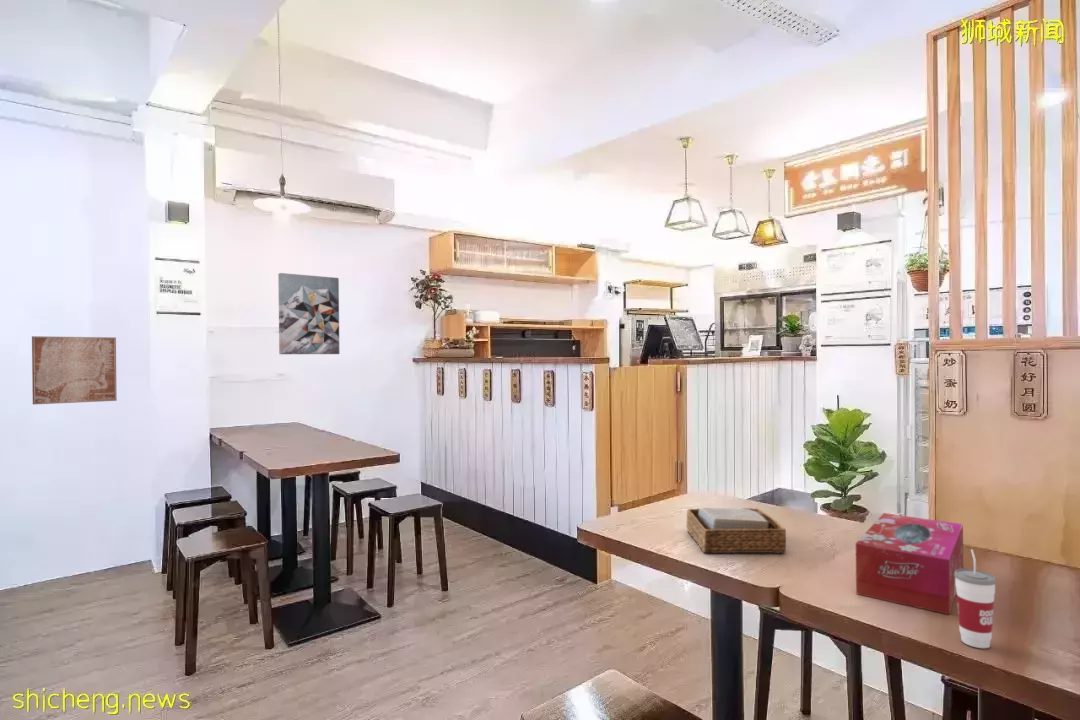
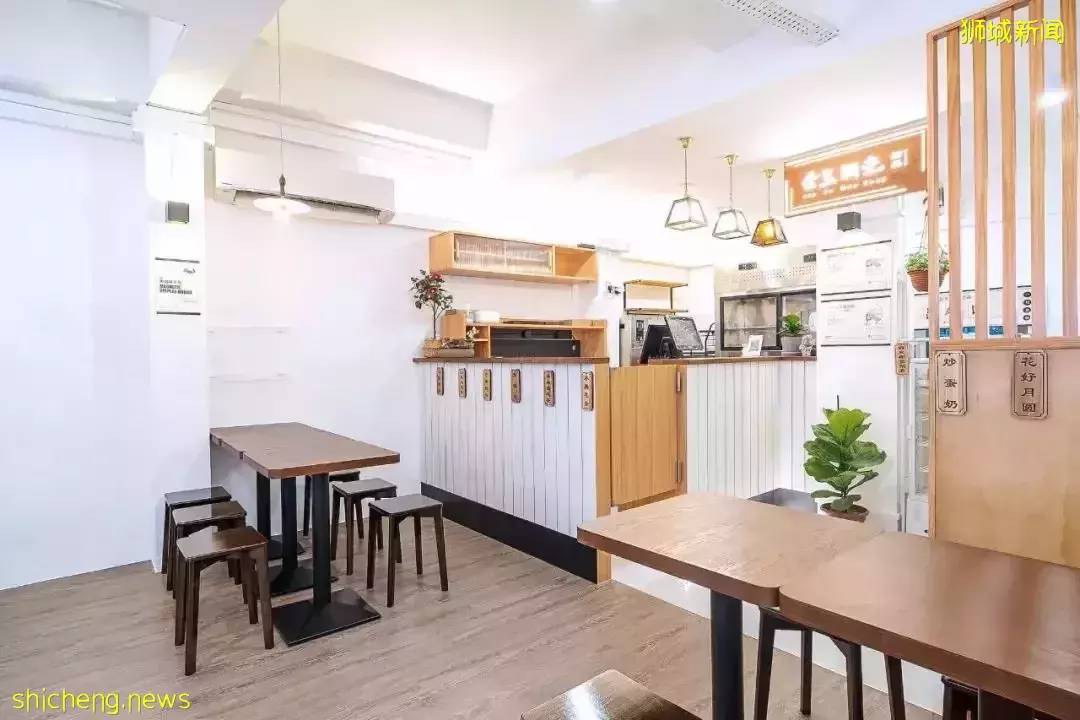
- wall art [277,272,340,355]
- wall art [31,335,118,405]
- cup [954,548,997,649]
- napkin holder [685,507,787,554]
- tissue box [855,512,964,615]
